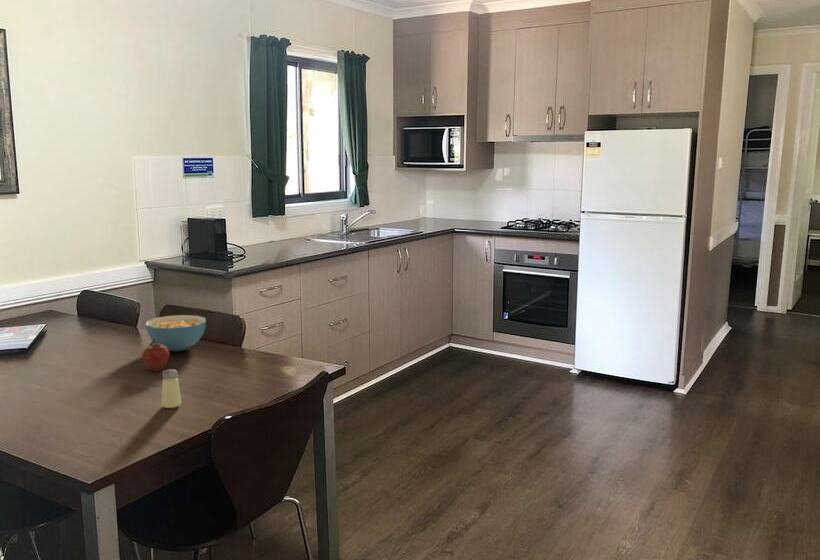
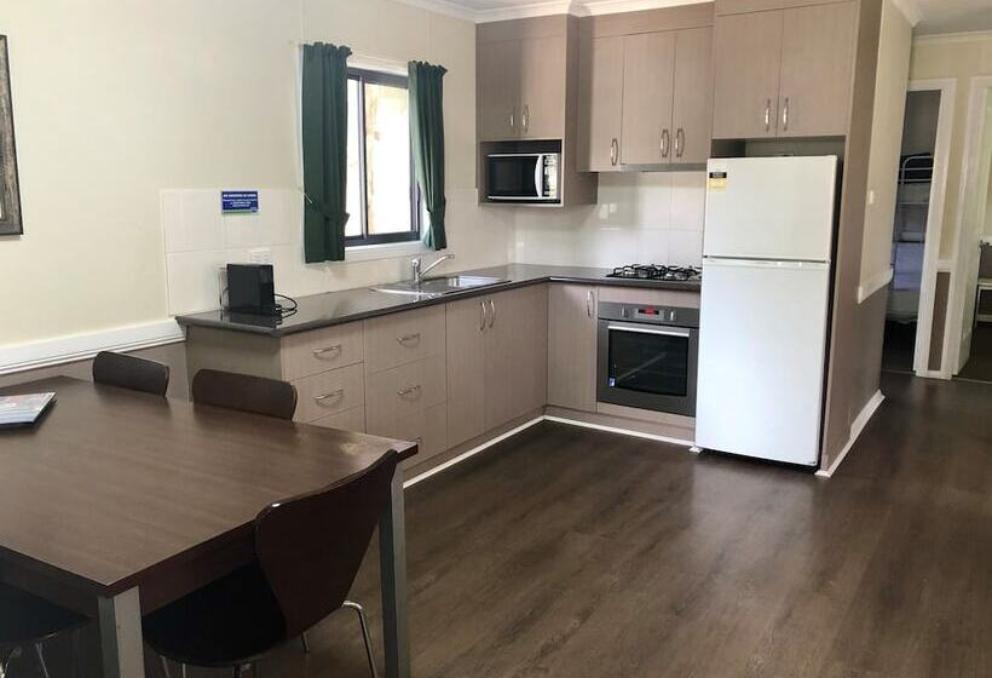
- saltshaker [160,368,182,409]
- cereal bowl [145,314,207,352]
- fruit [141,337,170,372]
